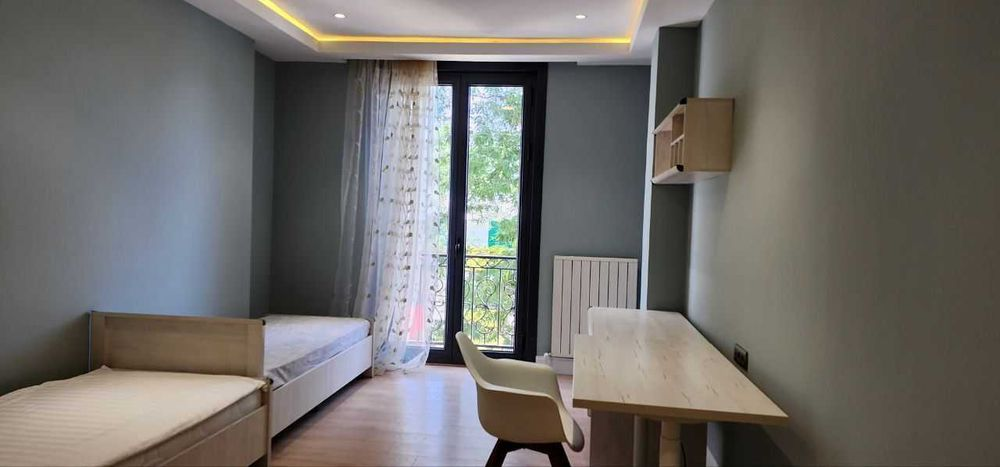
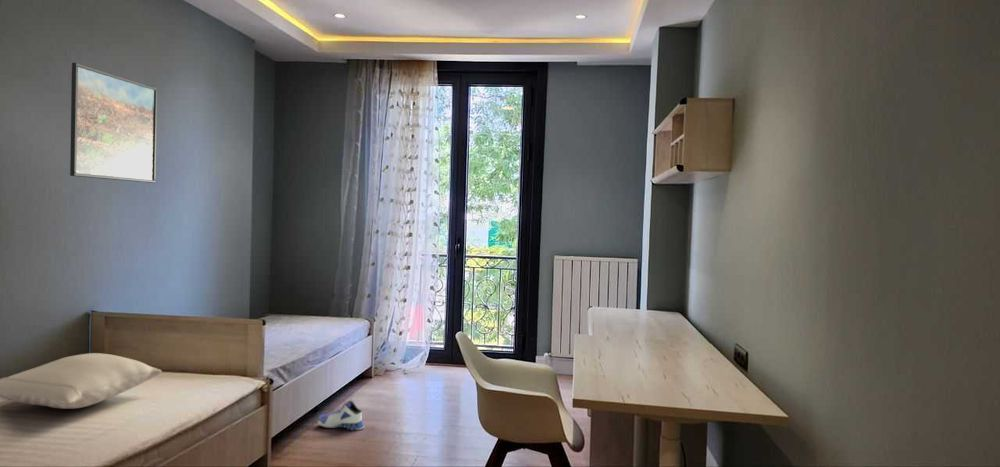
+ sneaker [317,399,365,431]
+ pillow [0,352,162,410]
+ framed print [69,62,158,184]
